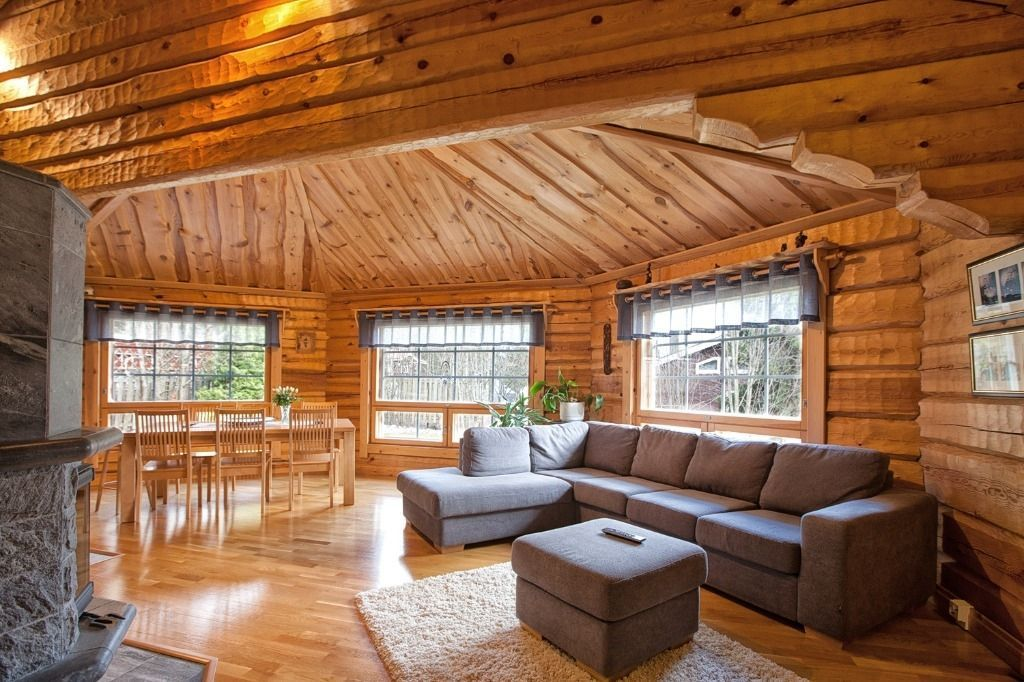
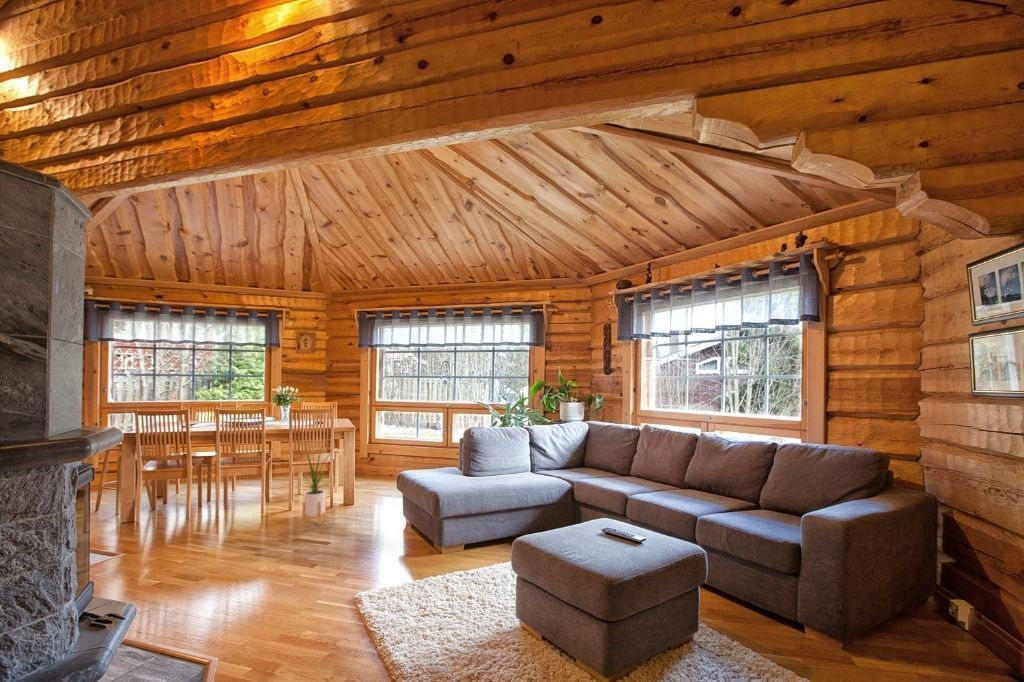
+ house plant [292,442,337,527]
